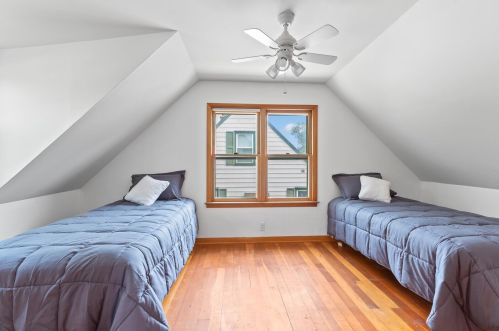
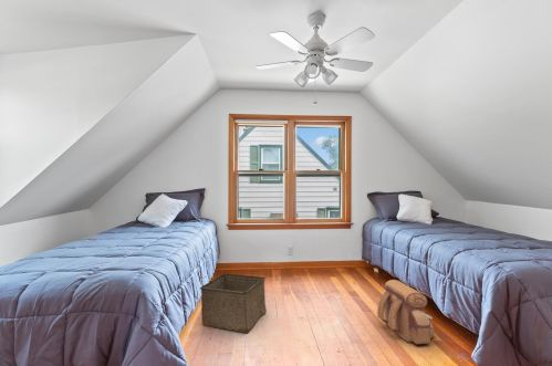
+ backpack [376,279,436,345]
+ storage bin [199,273,268,334]
